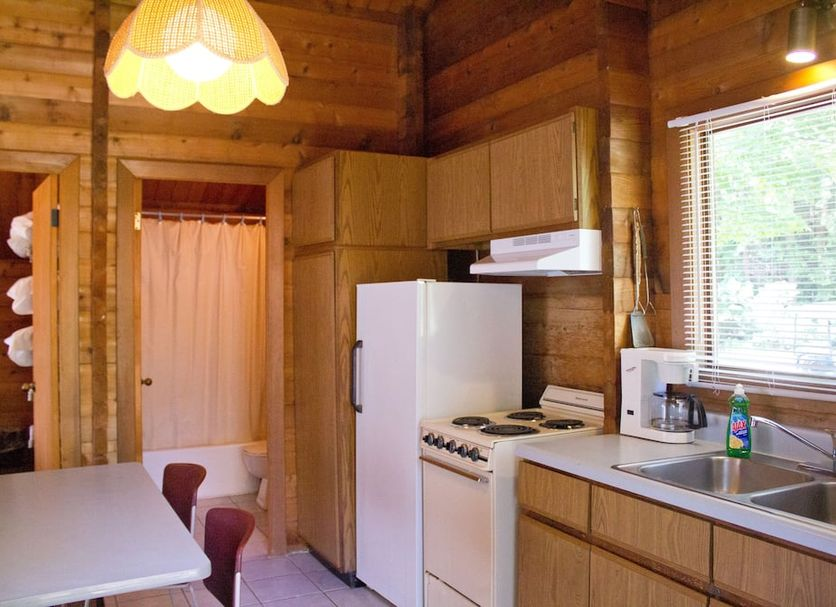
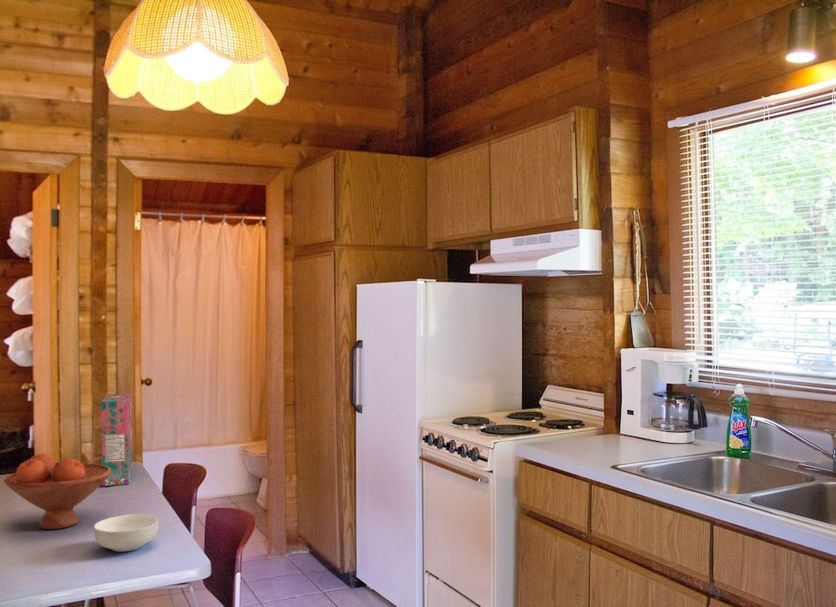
+ cereal box [100,392,133,487]
+ fruit bowl [3,453,111,530]
+ cereal bowl [93,513,159,553]
